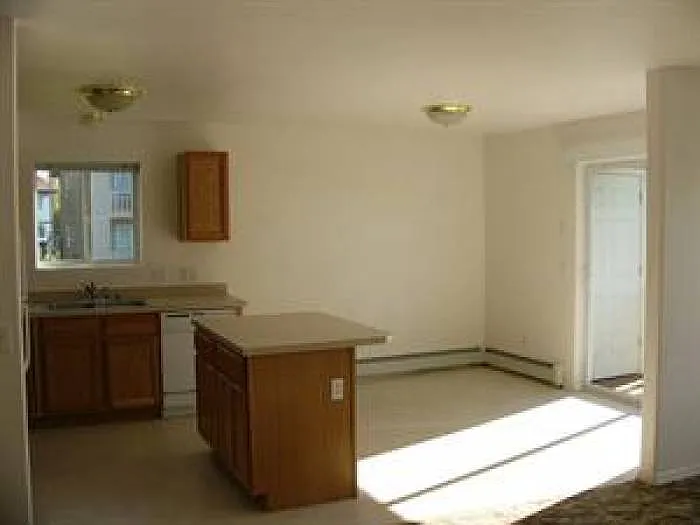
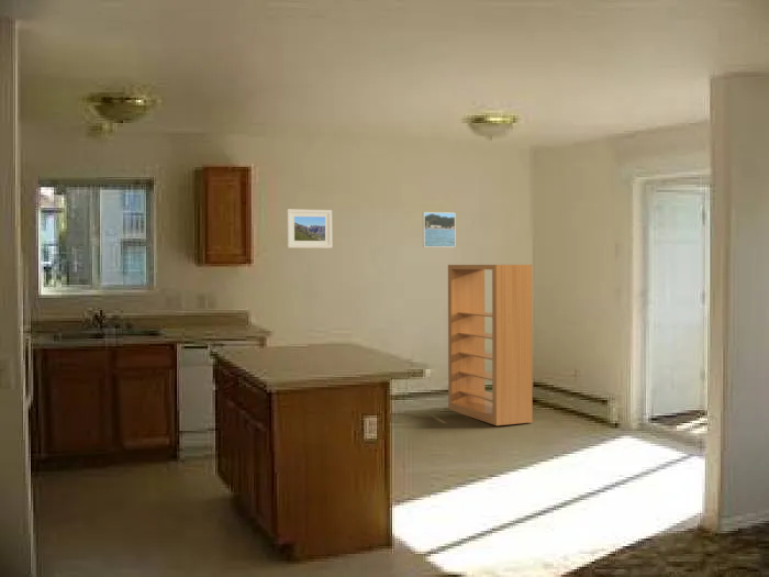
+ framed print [422,211,456,248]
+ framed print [286,209,333,248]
+ bookshelf [447,264,534,426]
